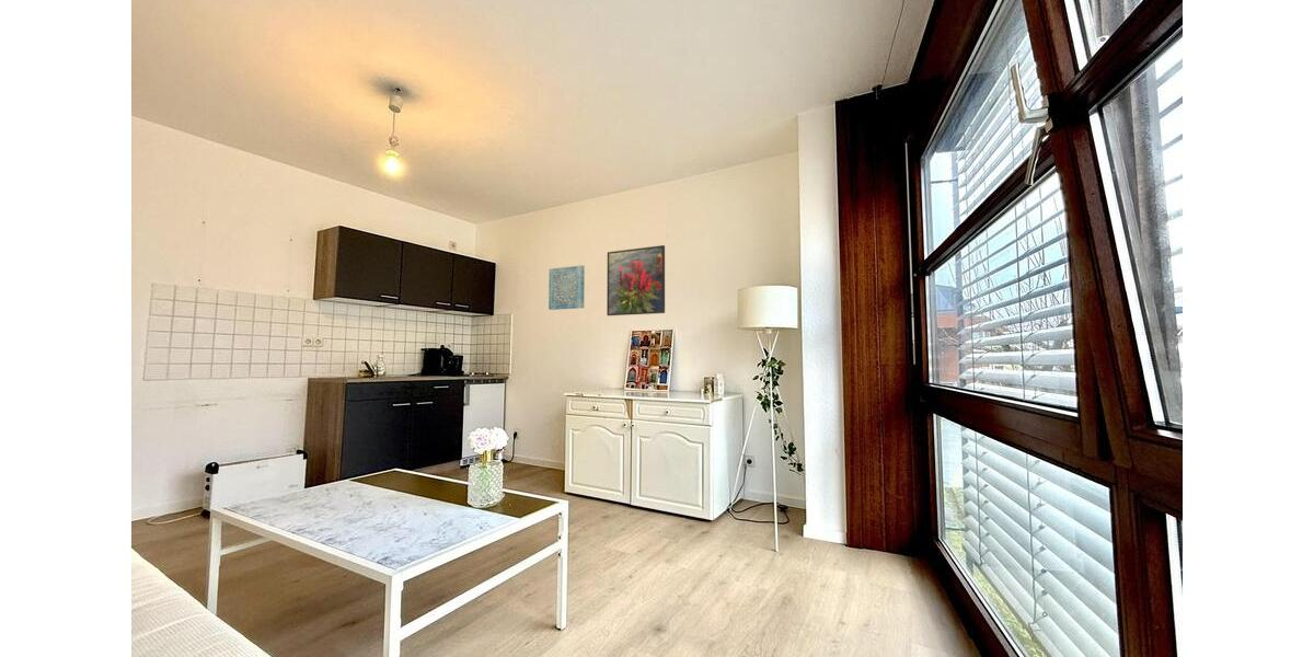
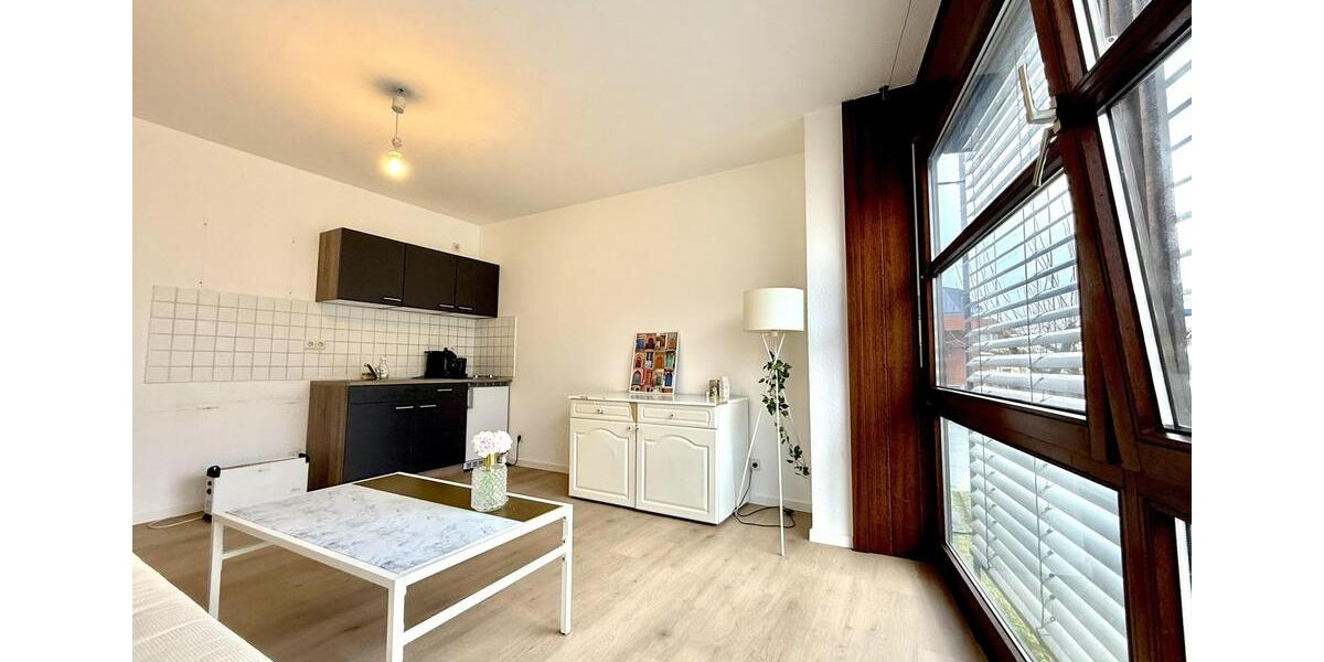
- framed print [606,244,666,316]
- wall art [548,264,586,311]
